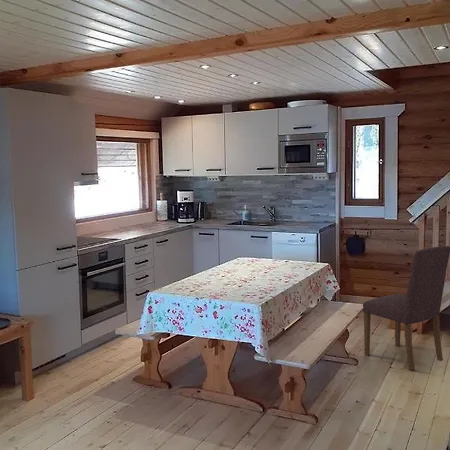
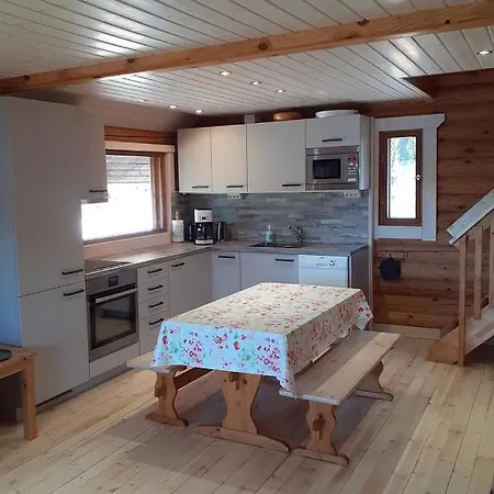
- dining chair [361,245,450,372]
